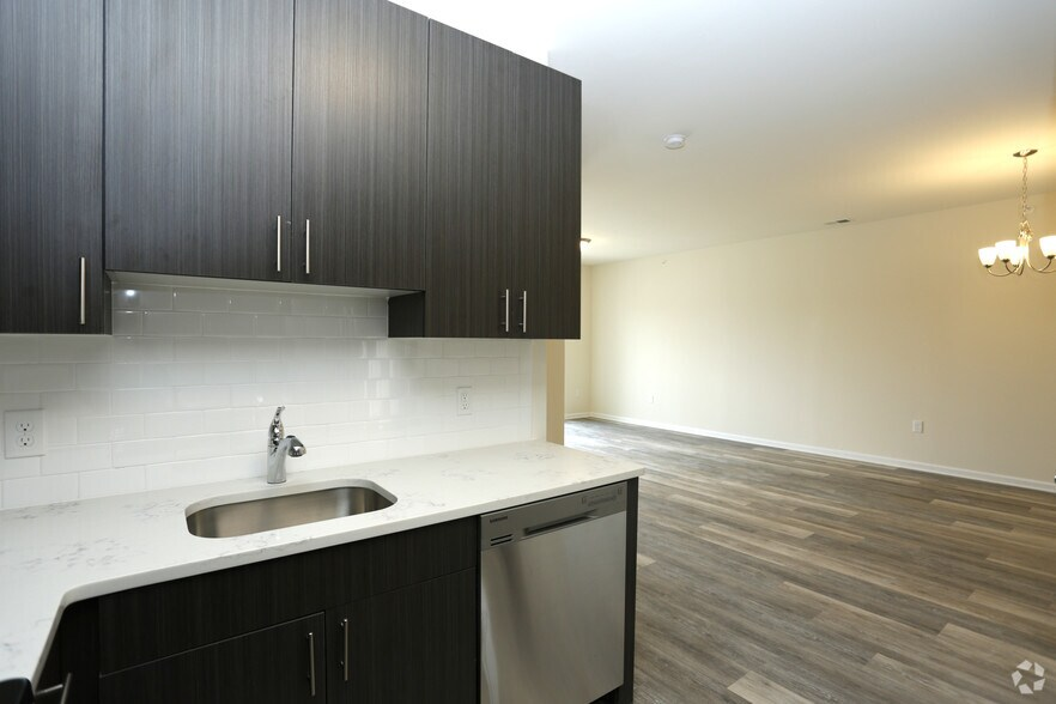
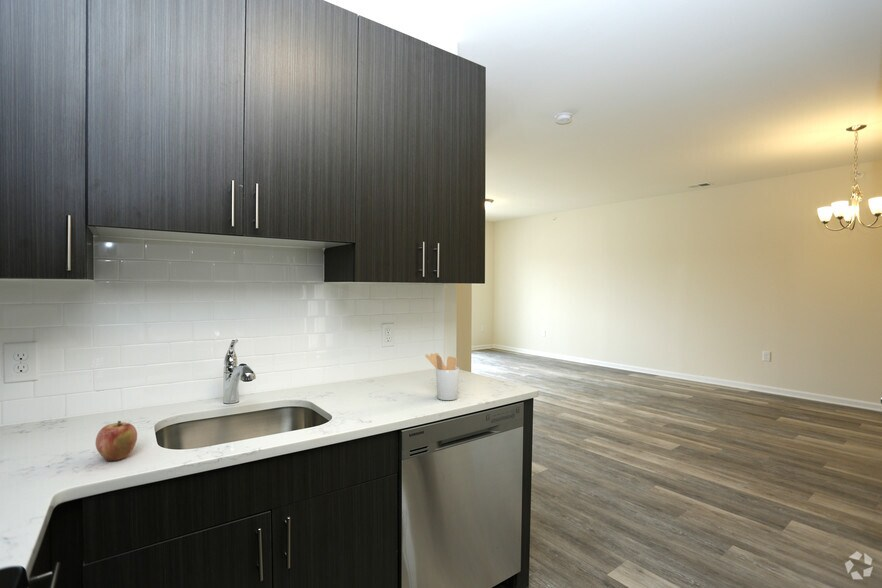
+ apple [95,420,138,462]
+ utensil holder [424,352,460,401]
